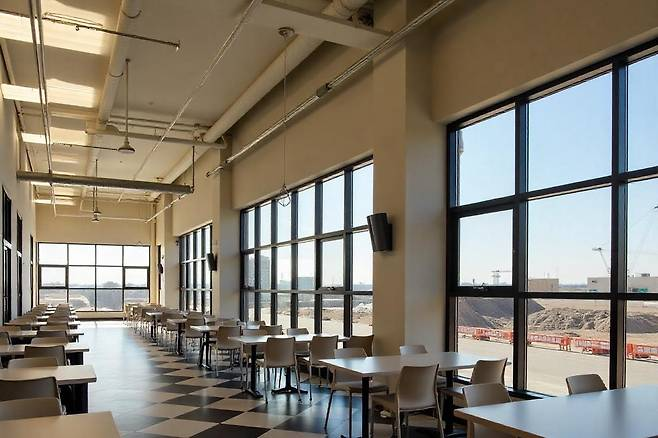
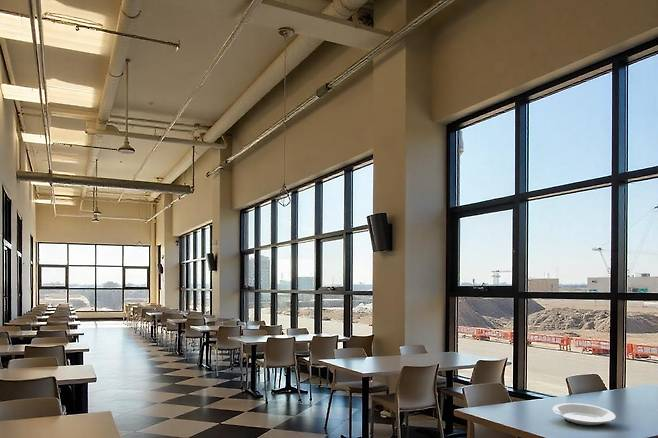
+ plate [552,402,617,427]
